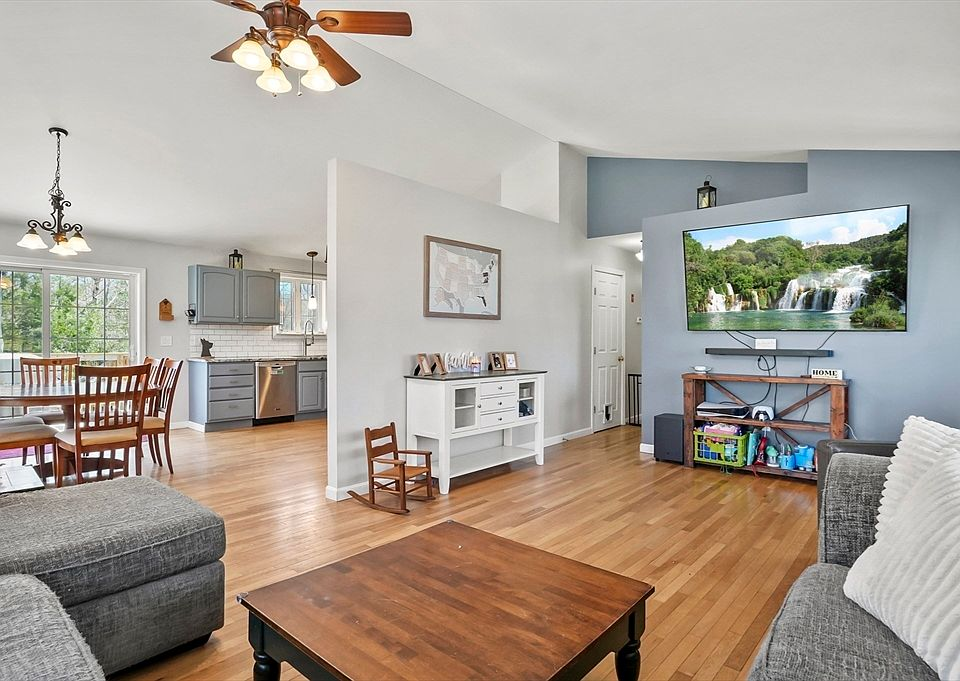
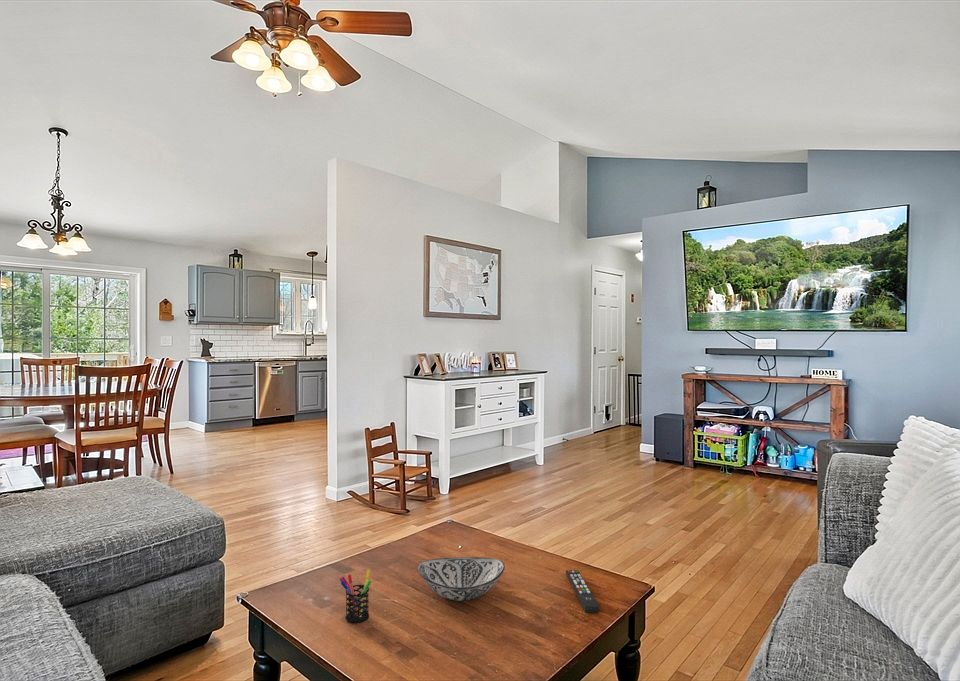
+ decorative bowl [417,556,506,602]
+ pen holder [338,569,372,624]
+ remote control [565,569,601,614]
